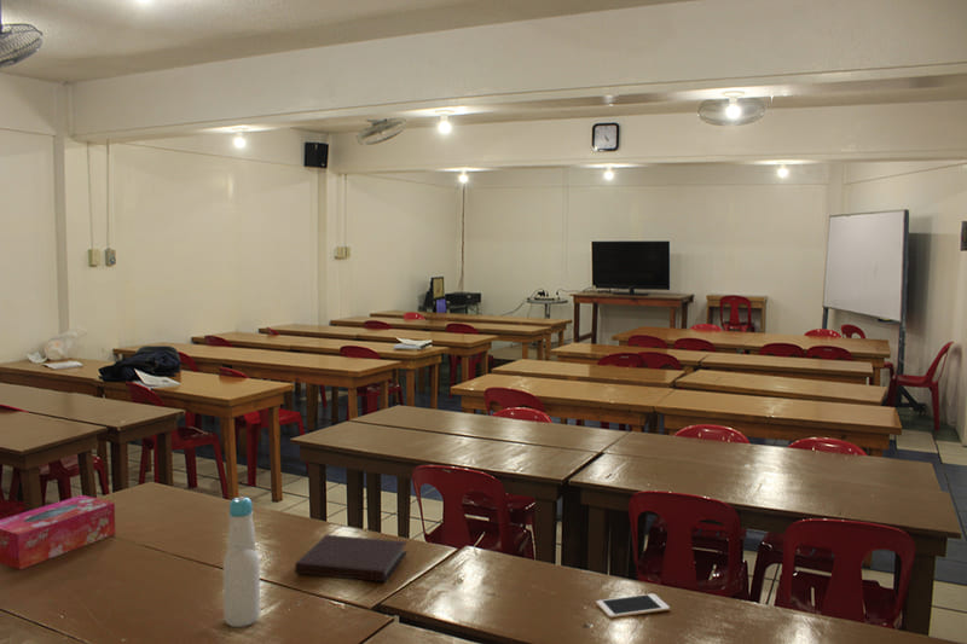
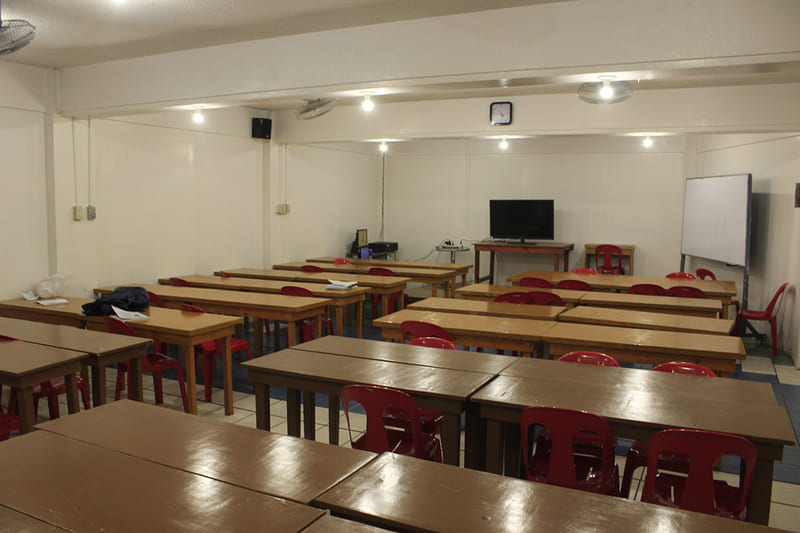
- bottle [222,495,261,628]
- notebook [294,534,409,584]
- tissue box [0,494,116,570]
- cell phone [596,592,671,619]
